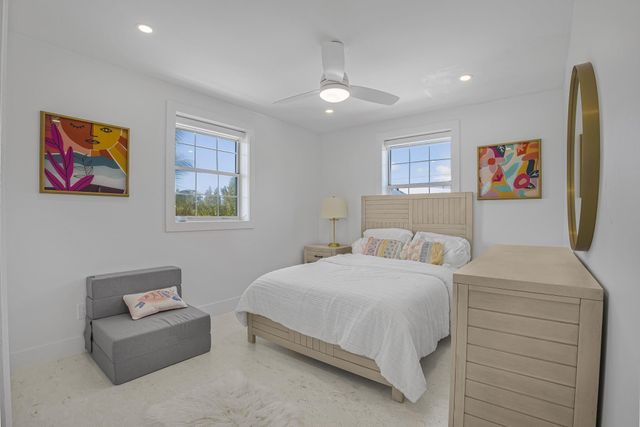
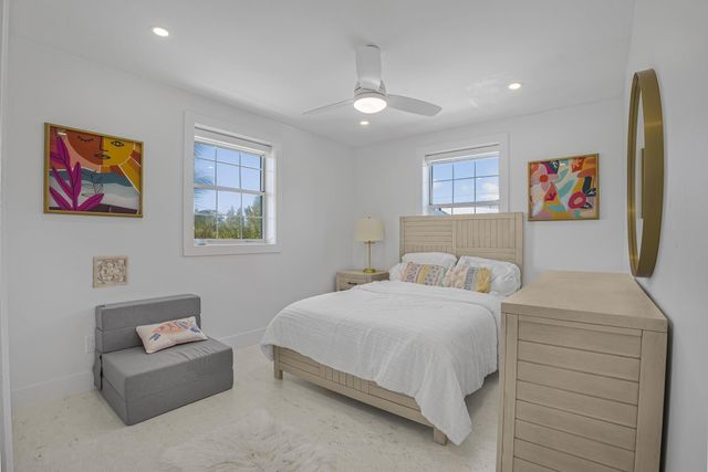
+ wall ornament [92,254,129,290]
